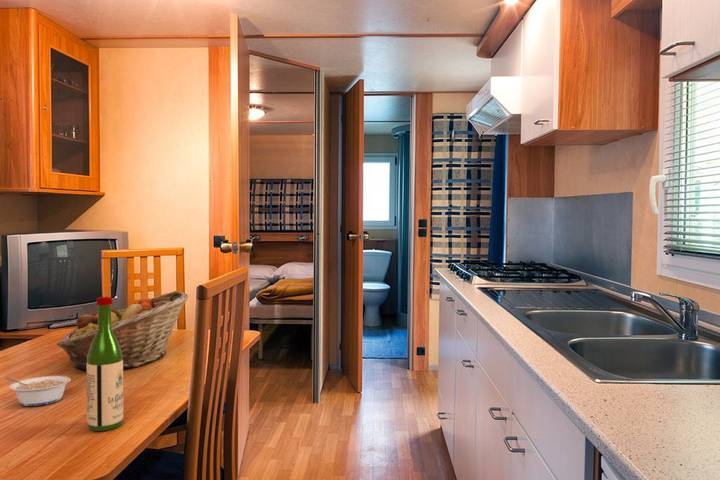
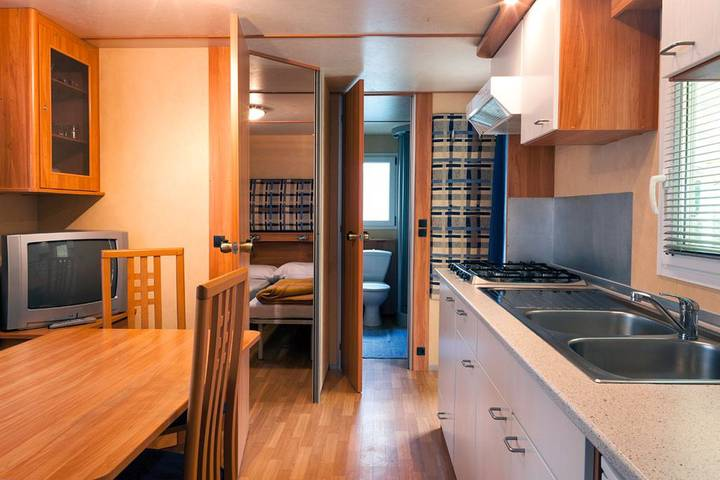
- wine bottle [86,296,124,432]
- legume [4,375,72,407]
- fruit basket [56,290,189,371]
